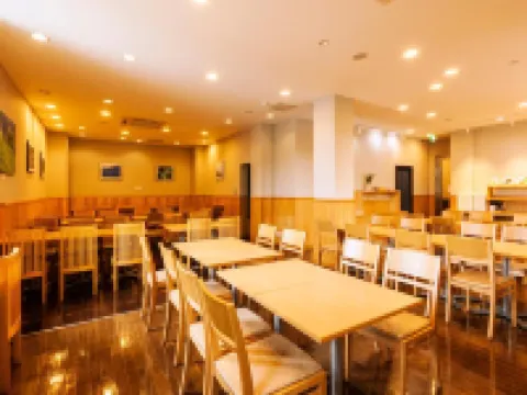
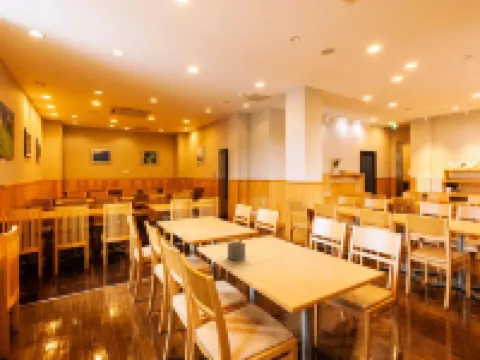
+ napkin holder [227,236,246,262]
